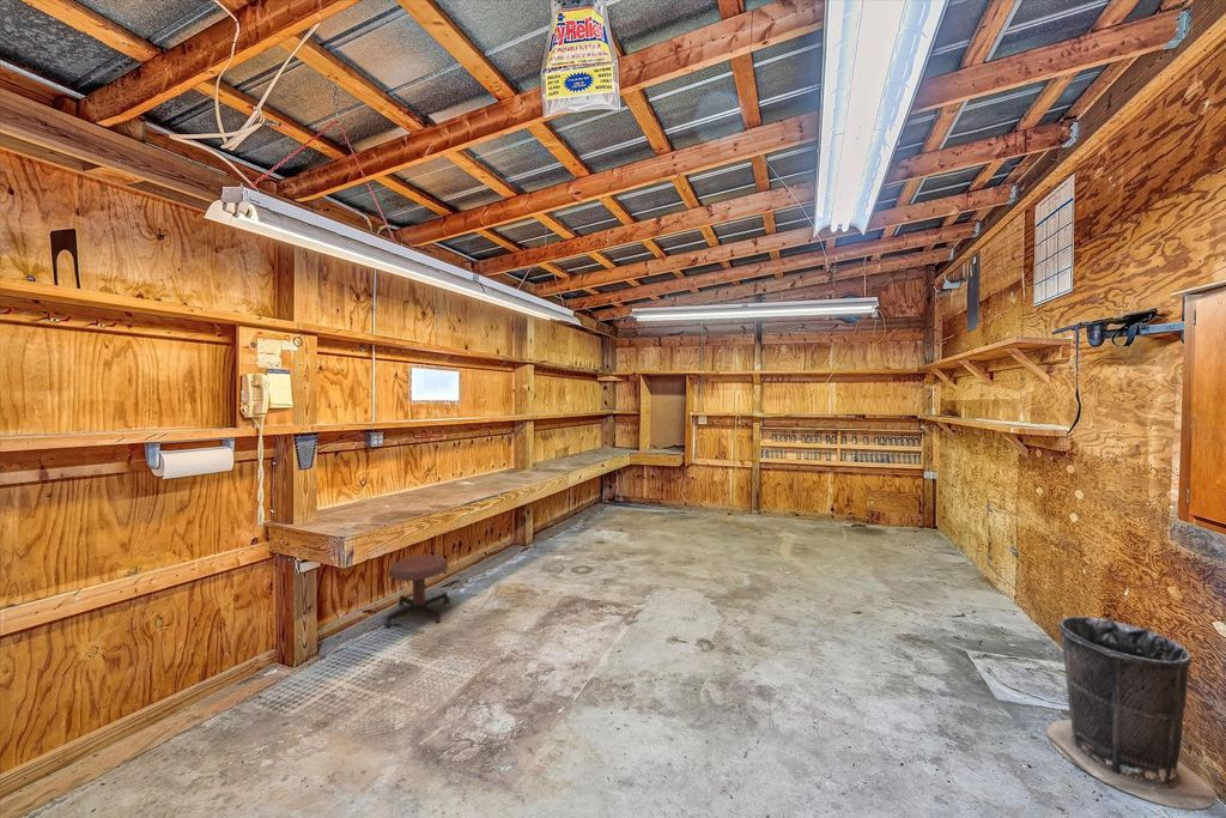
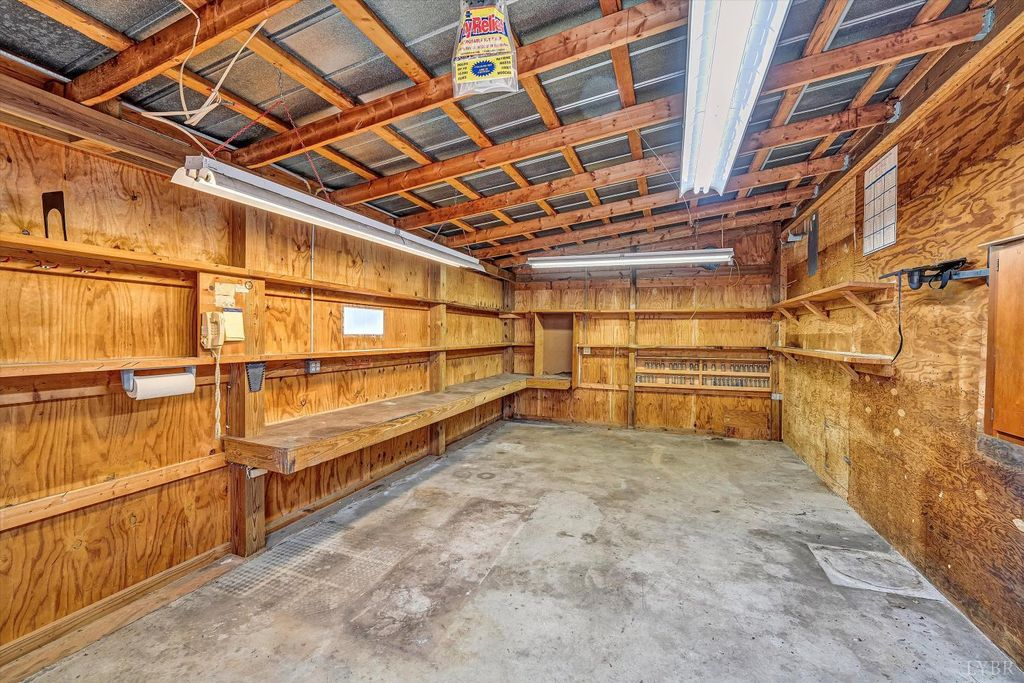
- stool [383,553,451,628]
- trash can [1045,616,1216,811]
